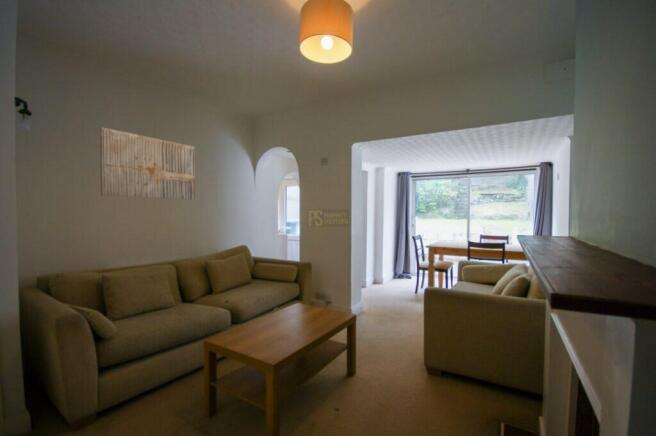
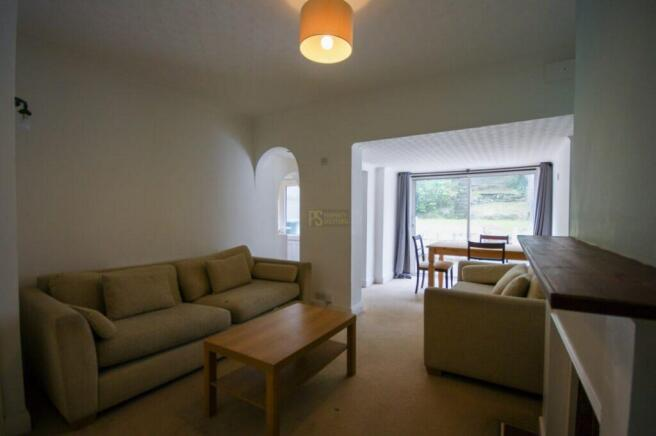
- wall art [99,126,195,200]
